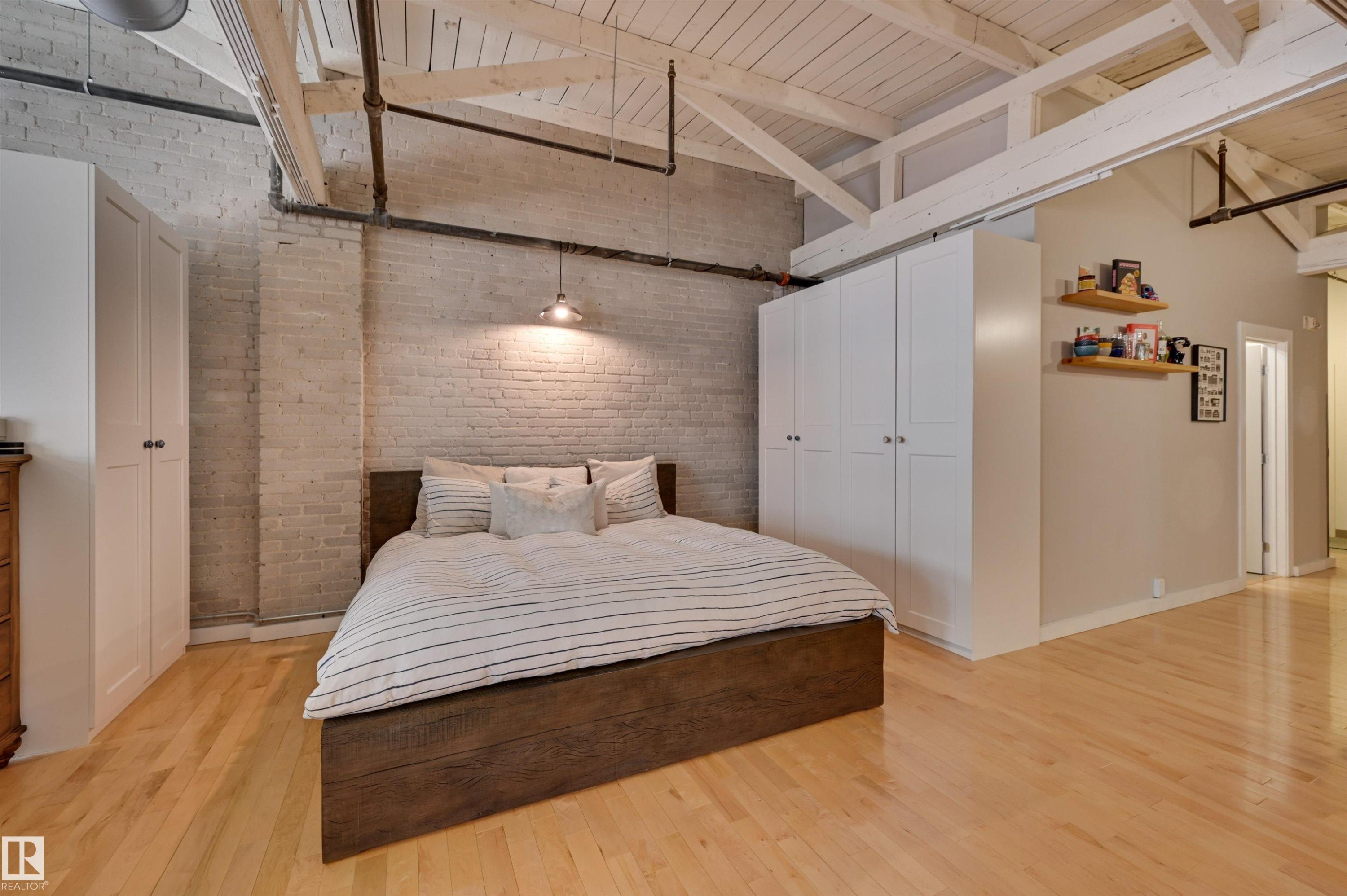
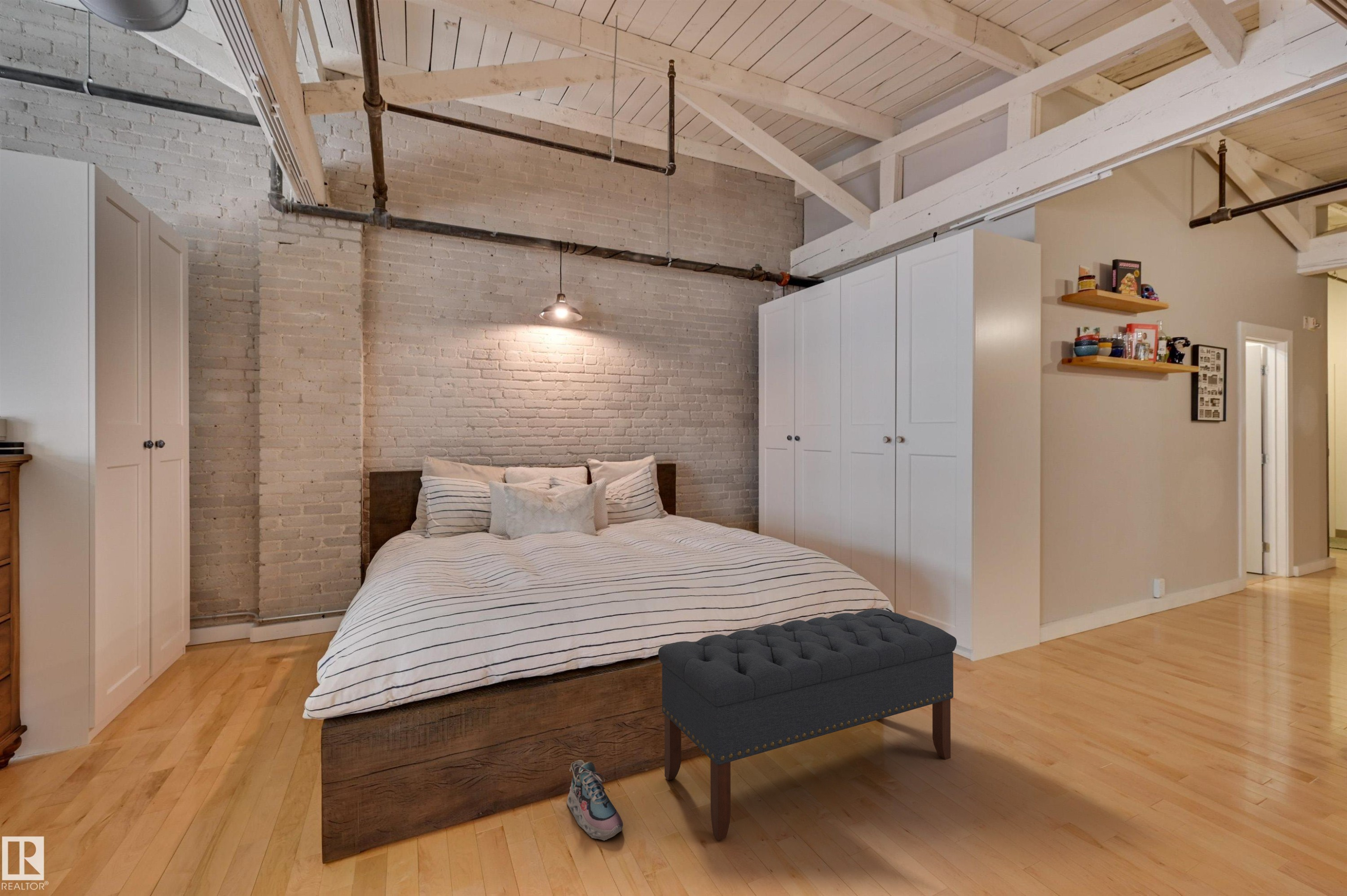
+ shoe [566,760,624,841]
+ bench [658,609,957,841]
